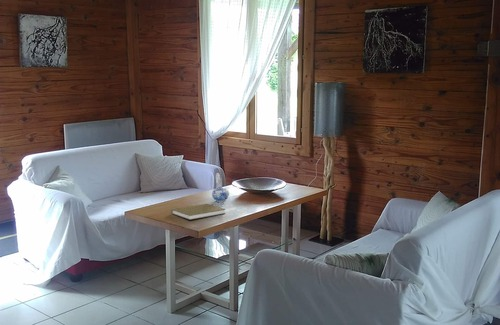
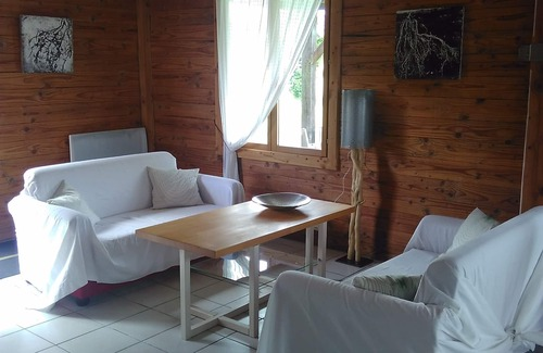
- ceramic pitcher [211,172,230,203]
- book [171,203,226,221]
